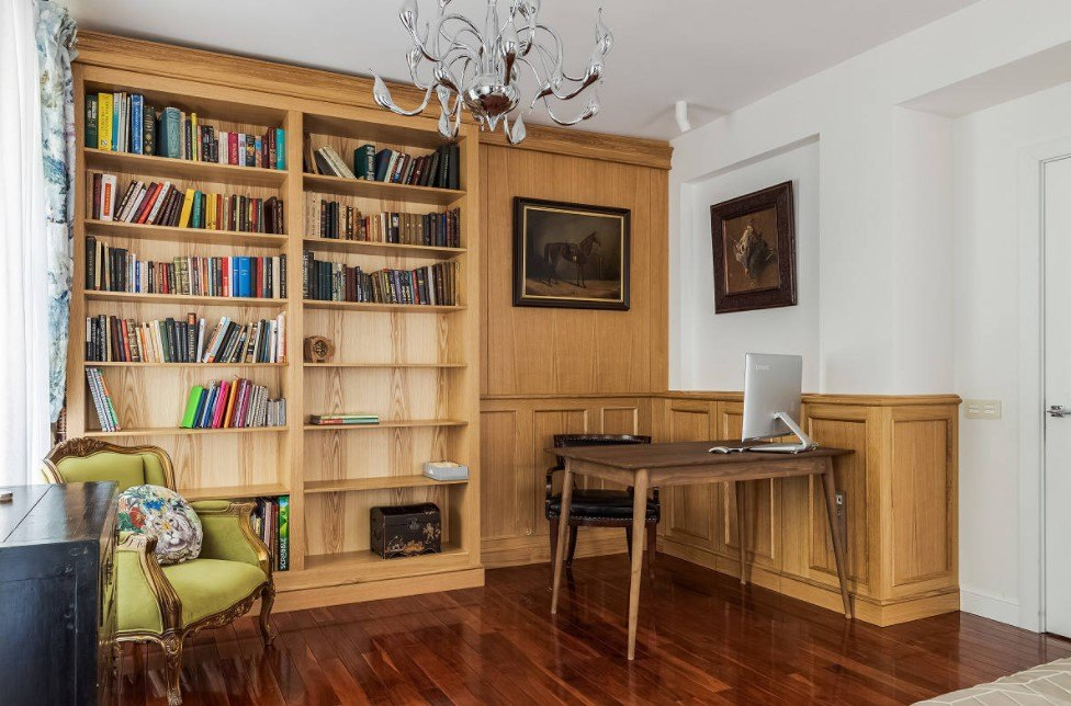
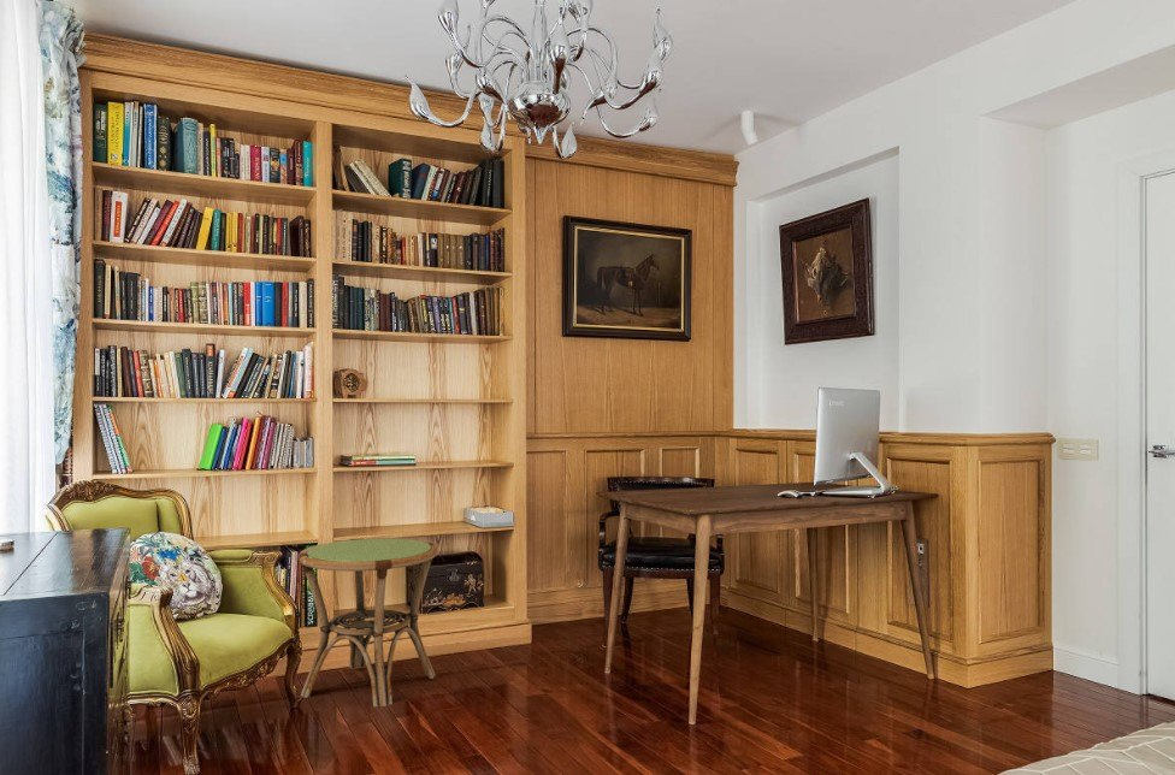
+ side table [296,537,439,708]
